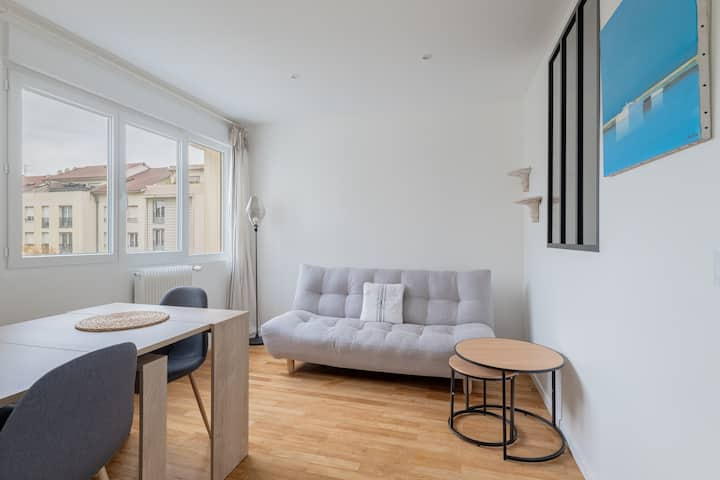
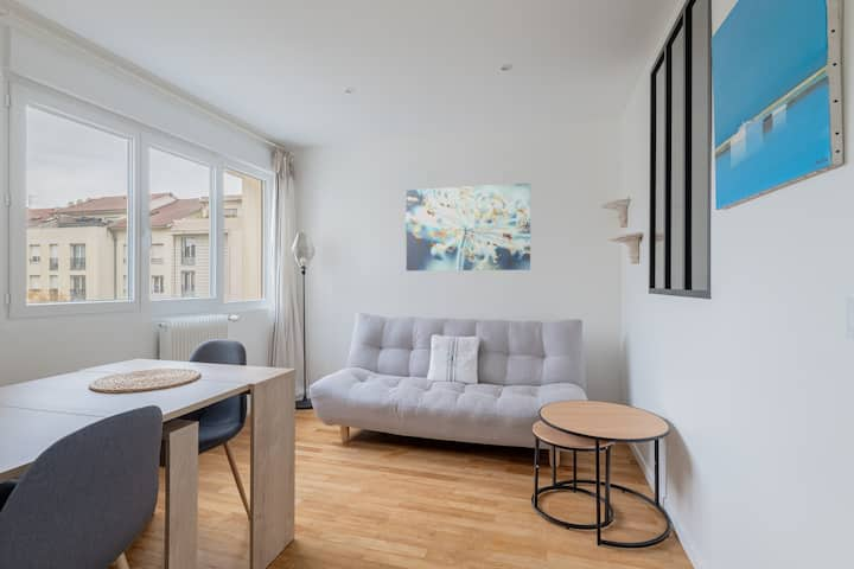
+ wall art [406,183,531,271]
